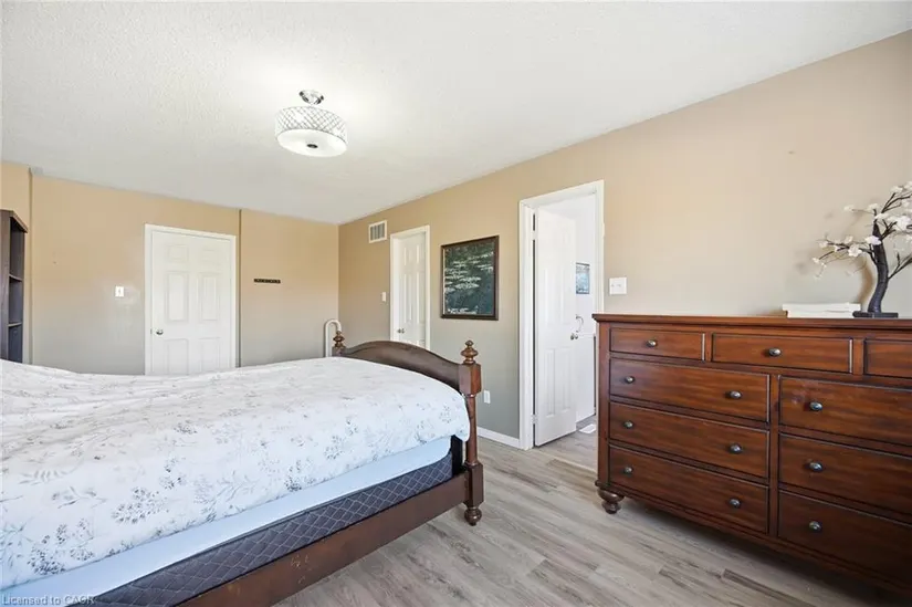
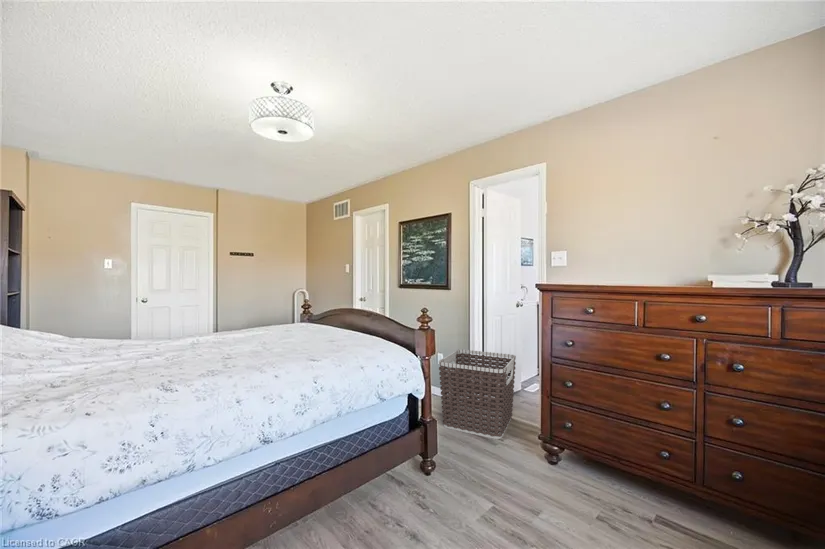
+ clothes hamper [438,349,517,440]
